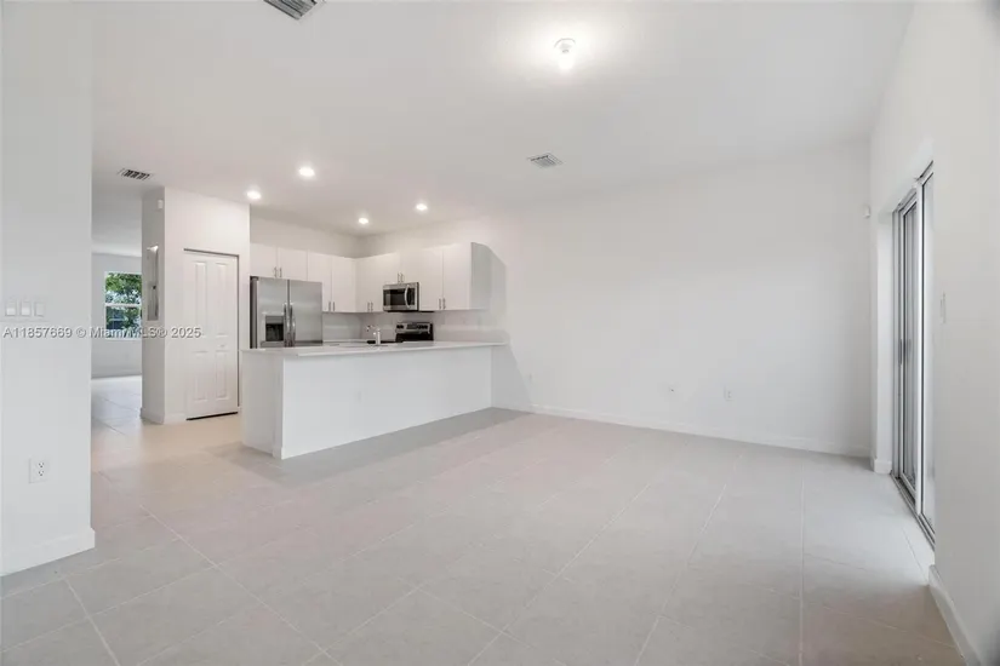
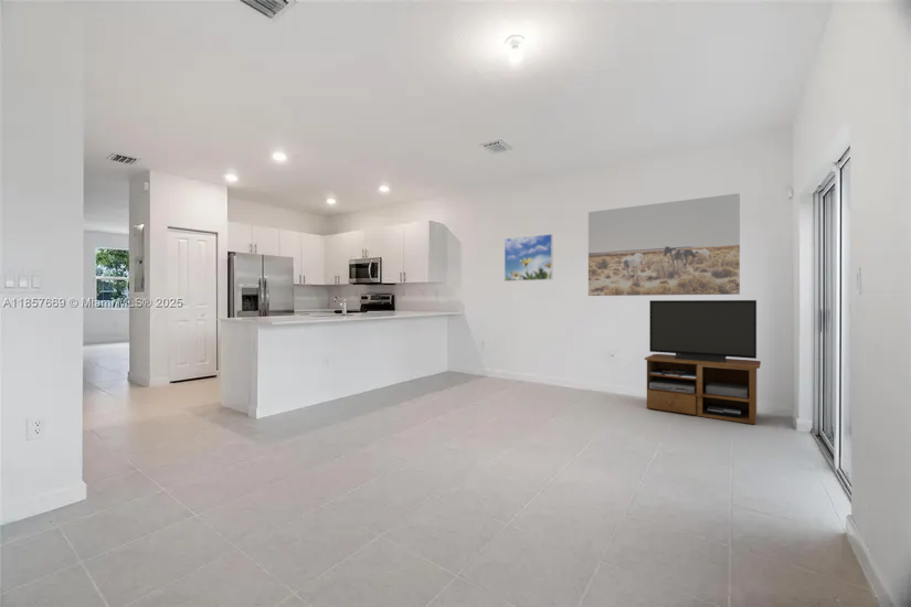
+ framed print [504,233,553,283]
+ wall art [587,192,741,297]
+ tv stand [644,299,762,425]
